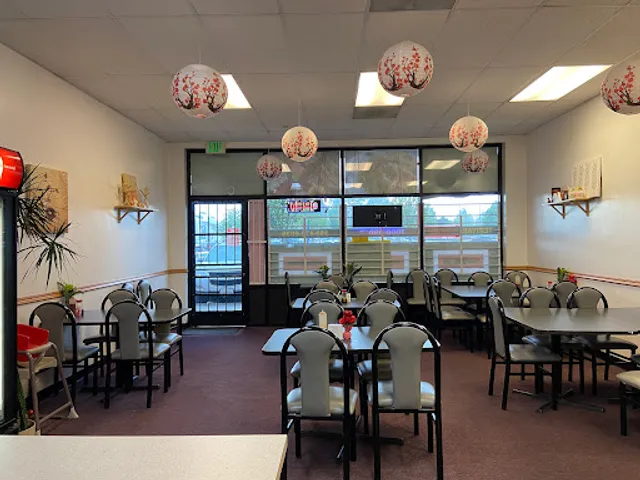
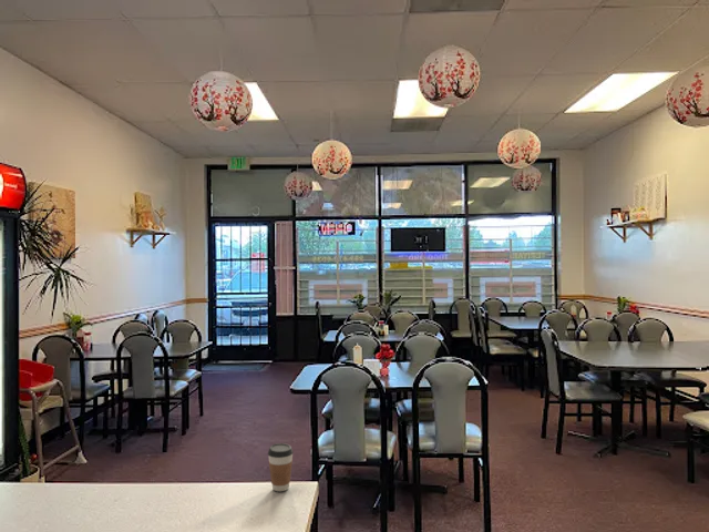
+ coffee cup [267,442,295,492]
